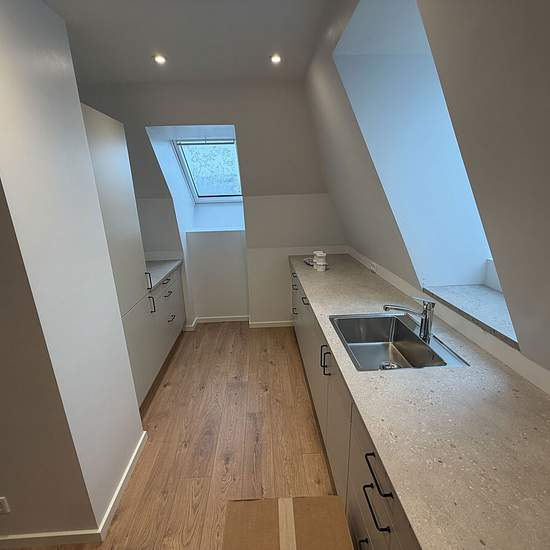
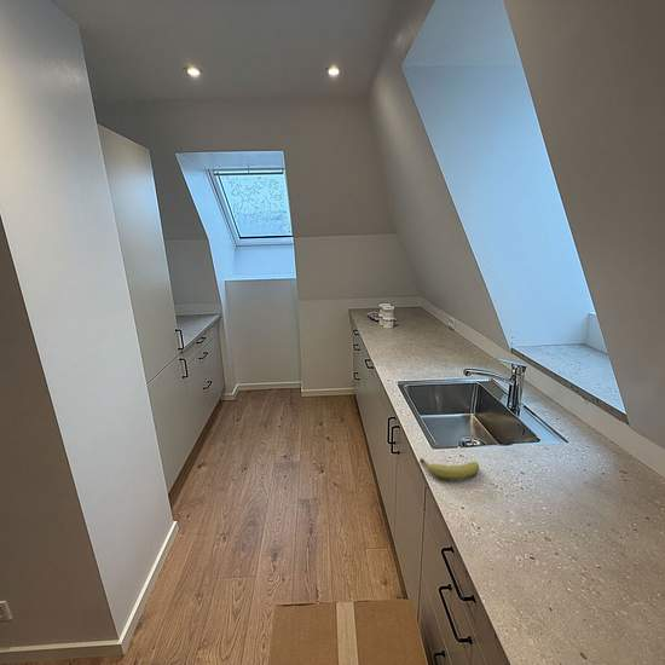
+ fruit [418,457,480,480]
